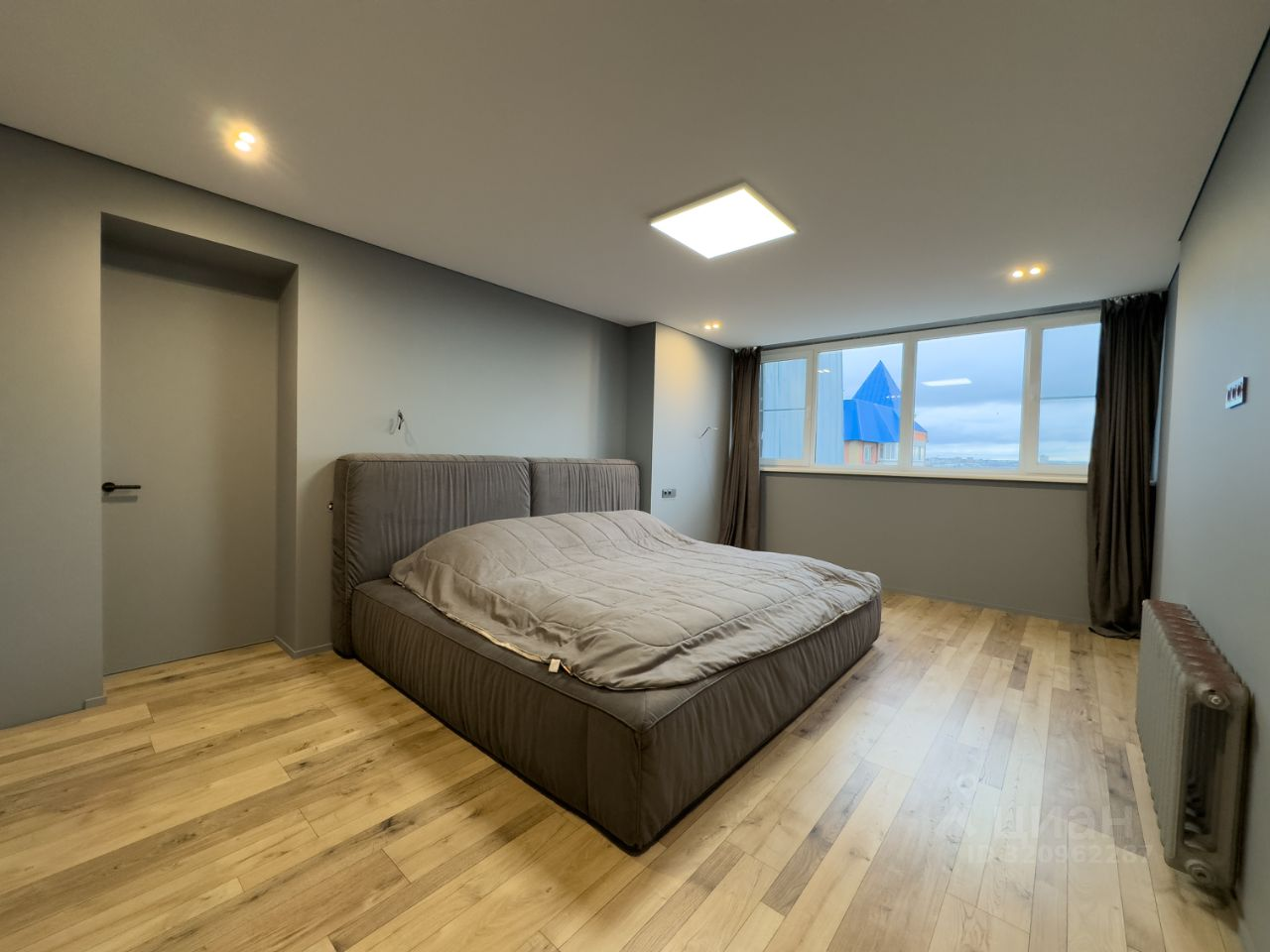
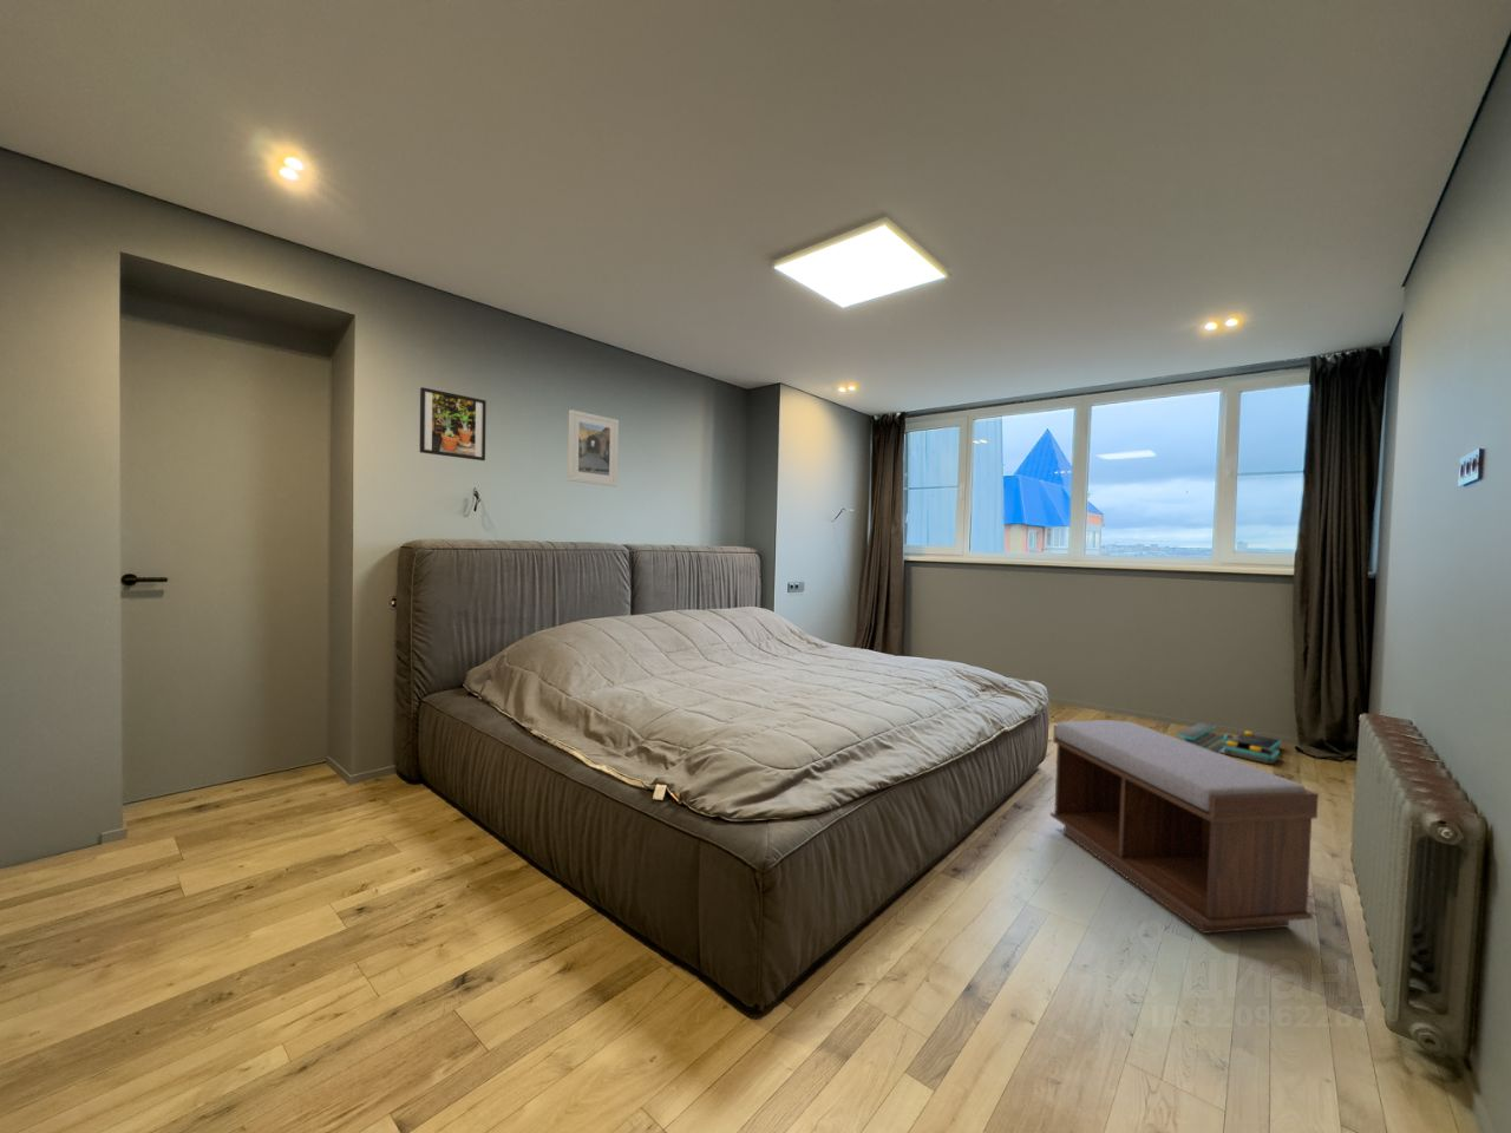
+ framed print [418,386,488,462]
+ bench [1049,719,1319,934]
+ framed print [566,408,620,488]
+ storage bin [1175,722,1283,766]
